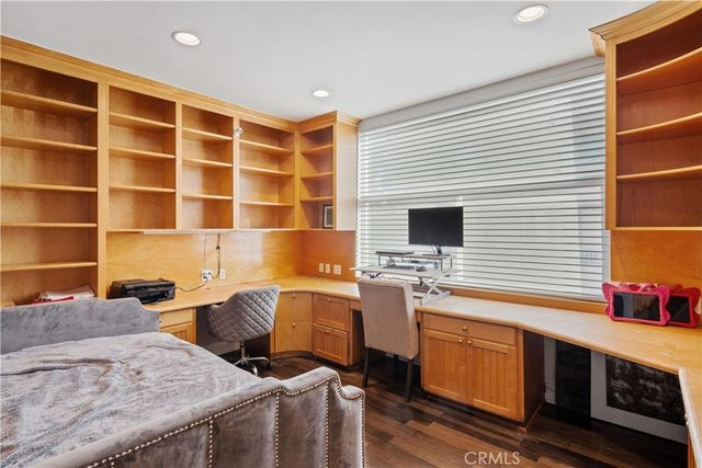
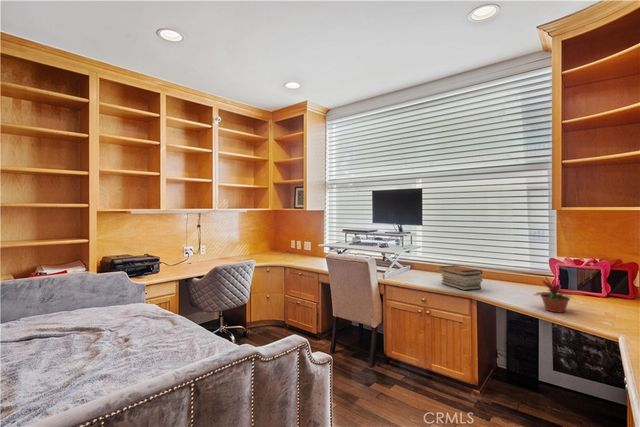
+ book stack [438,264,483,291]
+ potted plant [534,275,578,314]
